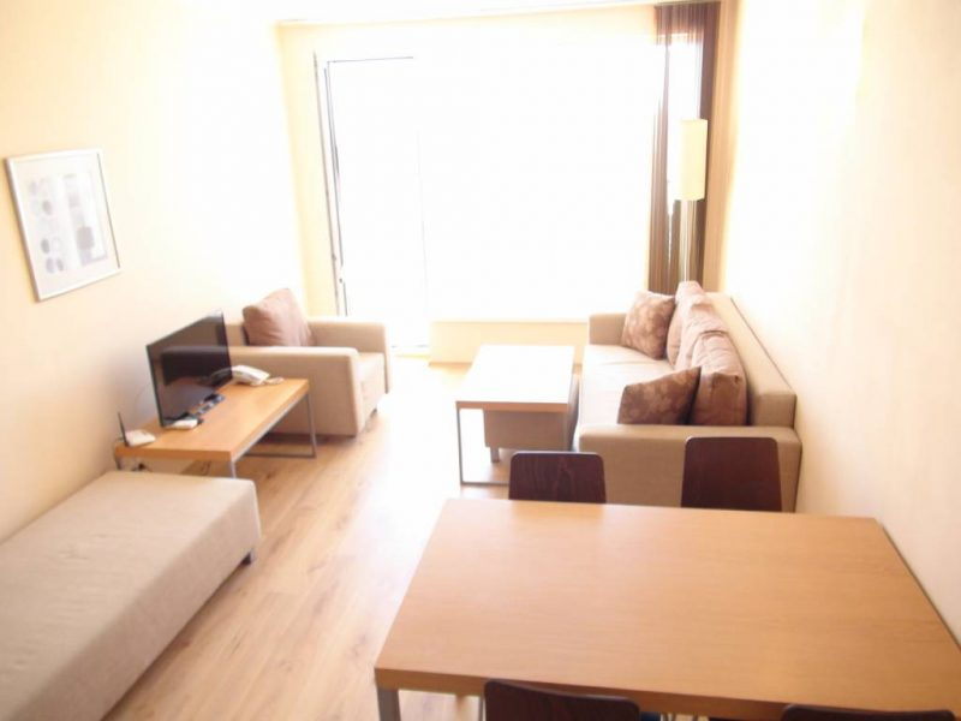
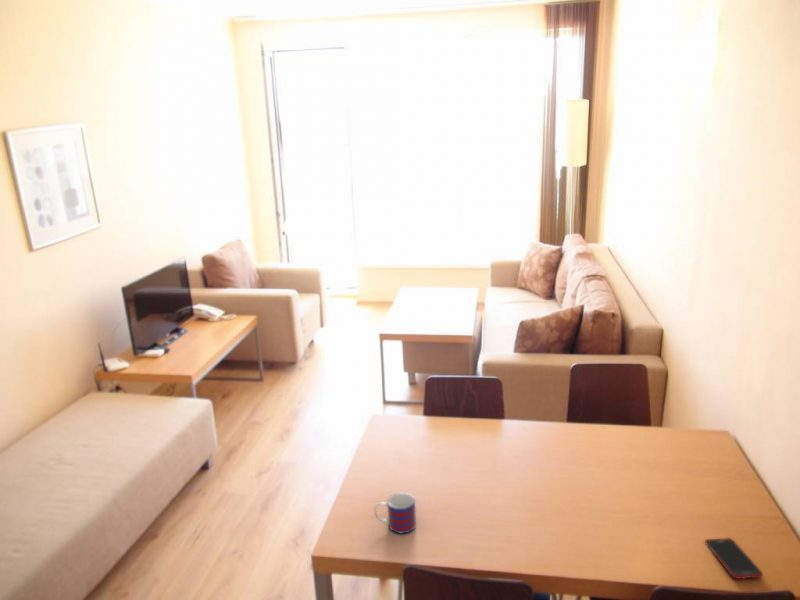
+ cell phone [704,537,764,580]
+ mug [373,492,417,535]
